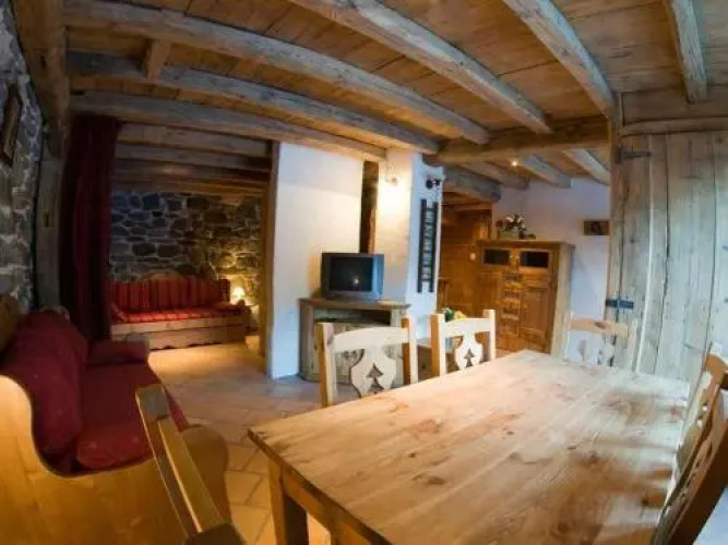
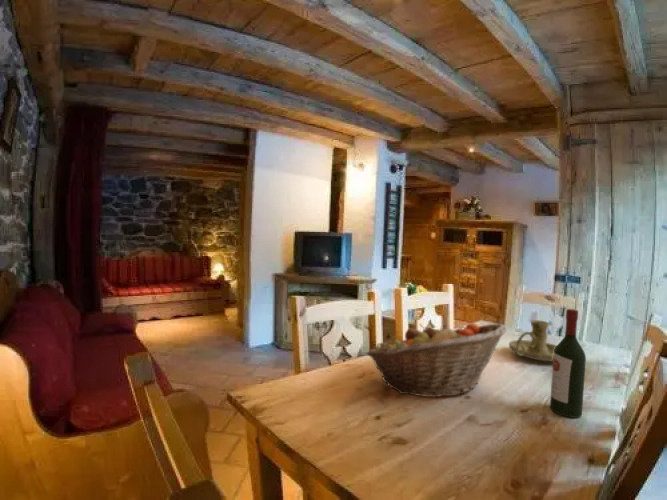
+ fruit basket [366,322,508,398]
+ wine bottle [549,308,587,419]
+ candle holder [508,319,557,362]
